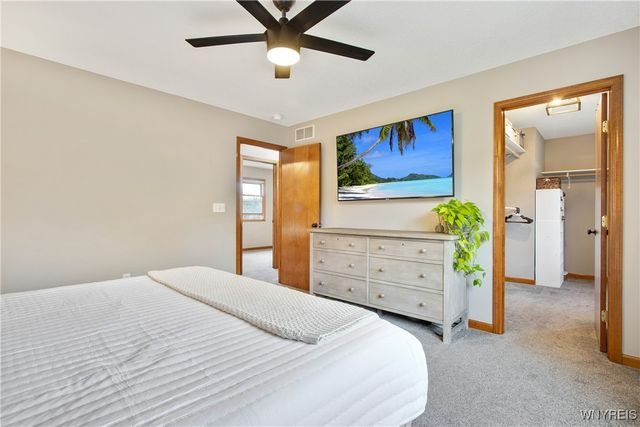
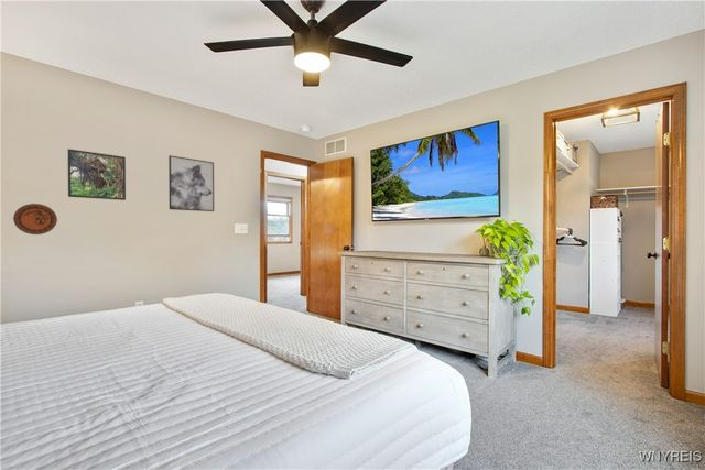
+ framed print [67,147,127,201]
+ wall art [167,154,215,212]
+ decorative plate [12,203,58,236]
